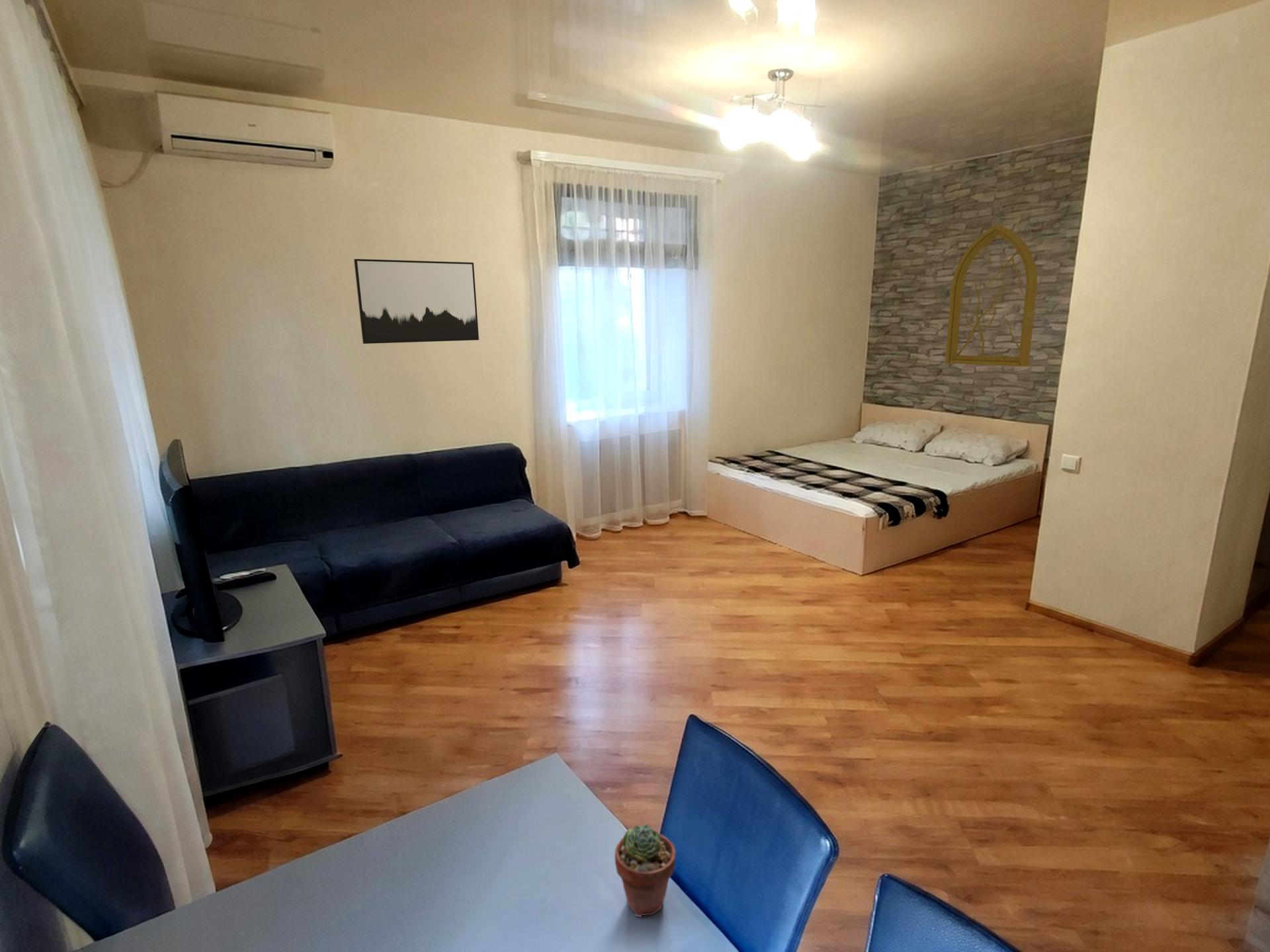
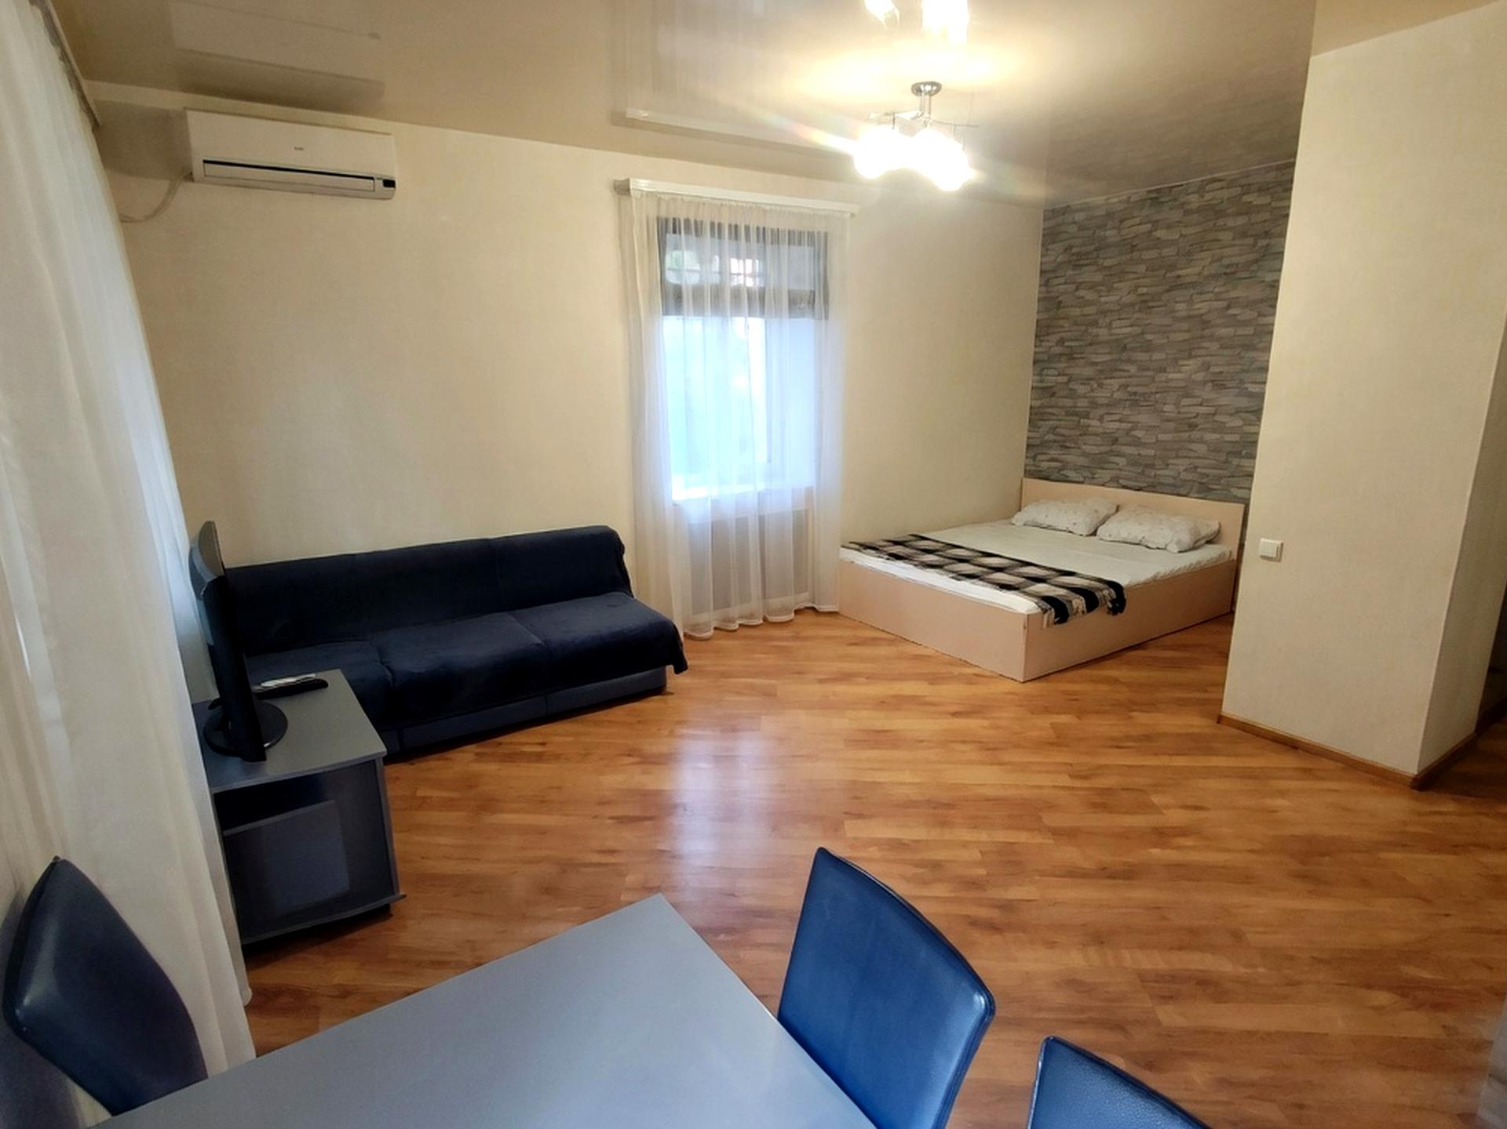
- wall art [353,258,480,344]
- window [945,223,1038,368]
- potted succulent [614,823,677,918]
